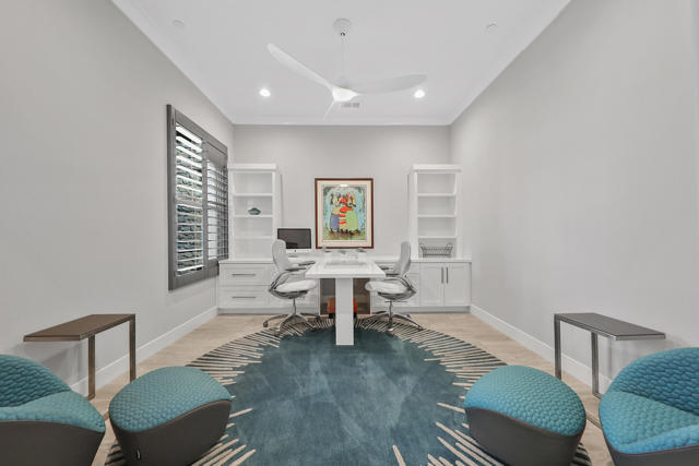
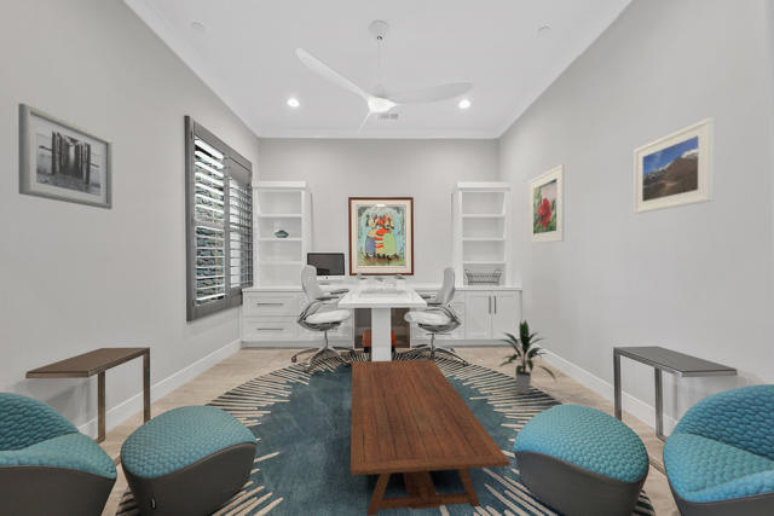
+ coffee table [350,359,512,516]
+ indoor plant [498,319,558,395]
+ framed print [527,163,566,245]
+ wall art [17,103,114,210]
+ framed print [633,116,715,215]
